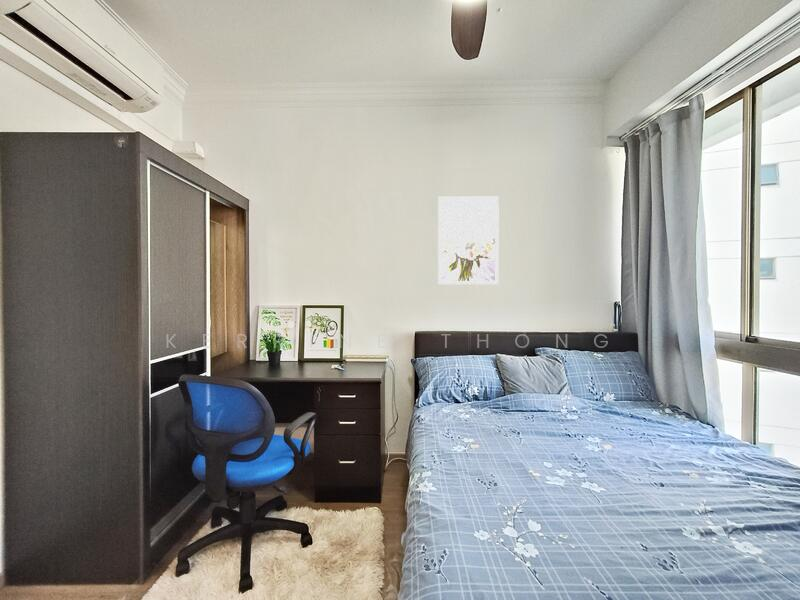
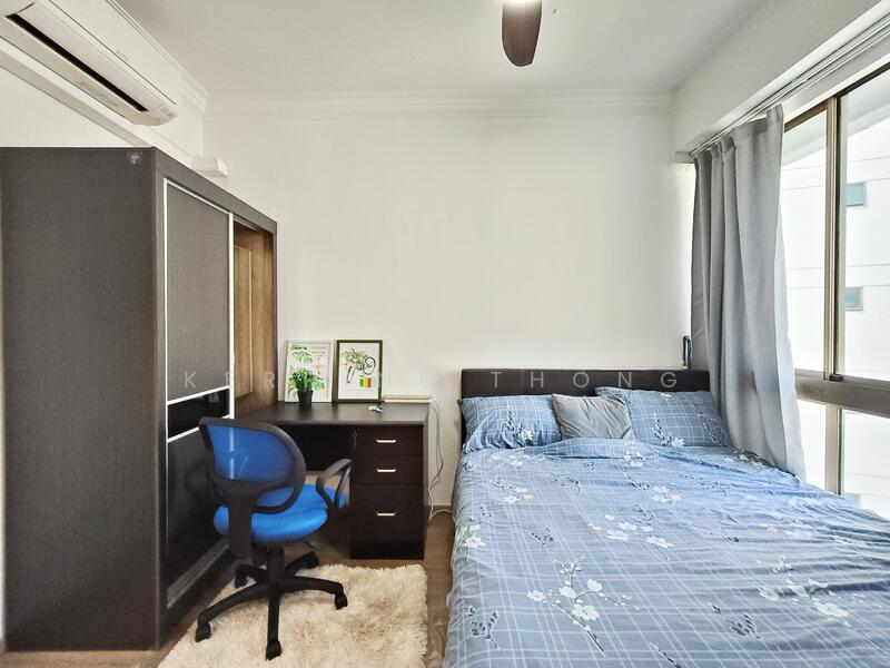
- wall art [437,196,500,285]
